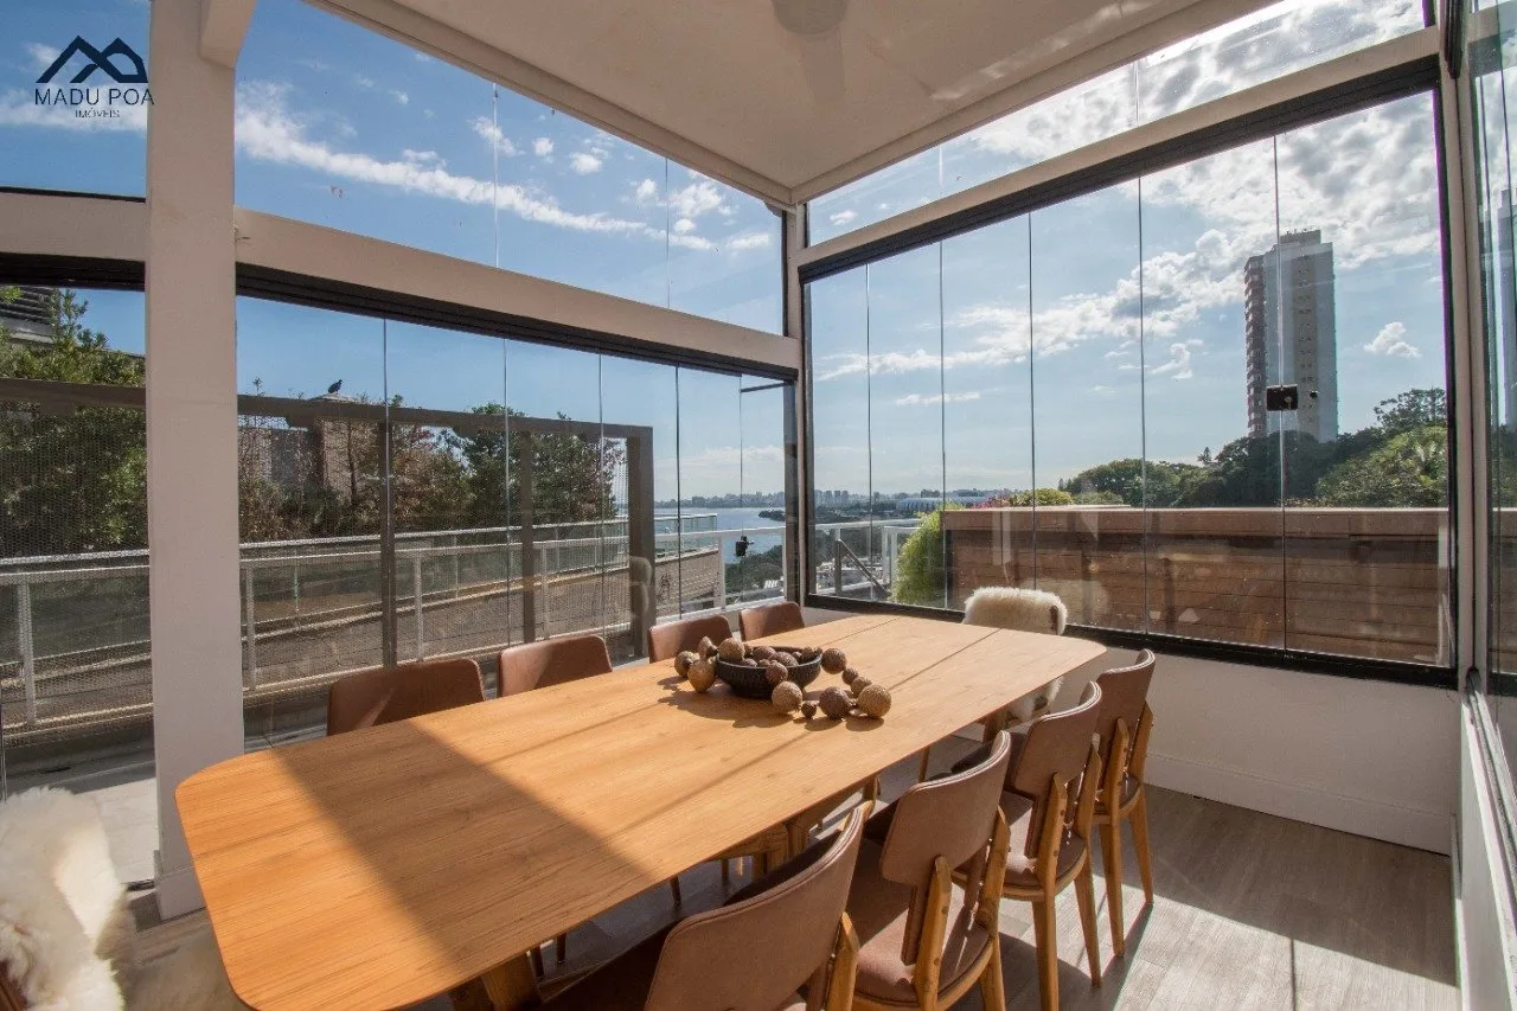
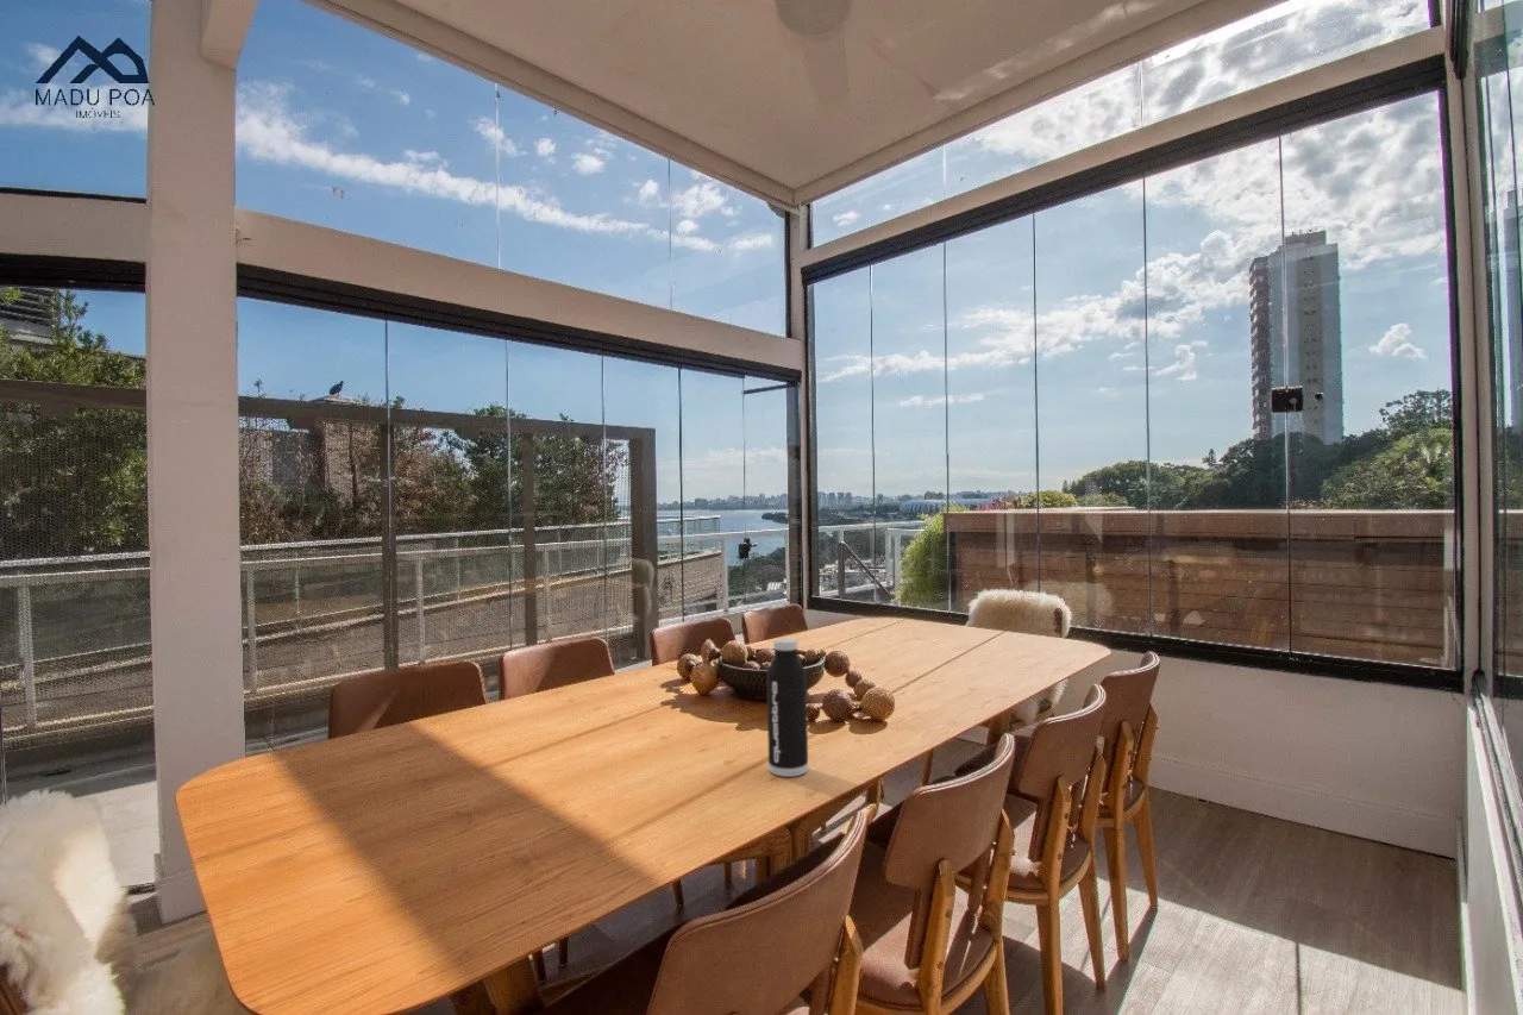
+ water bottle [765,638,809,778]
